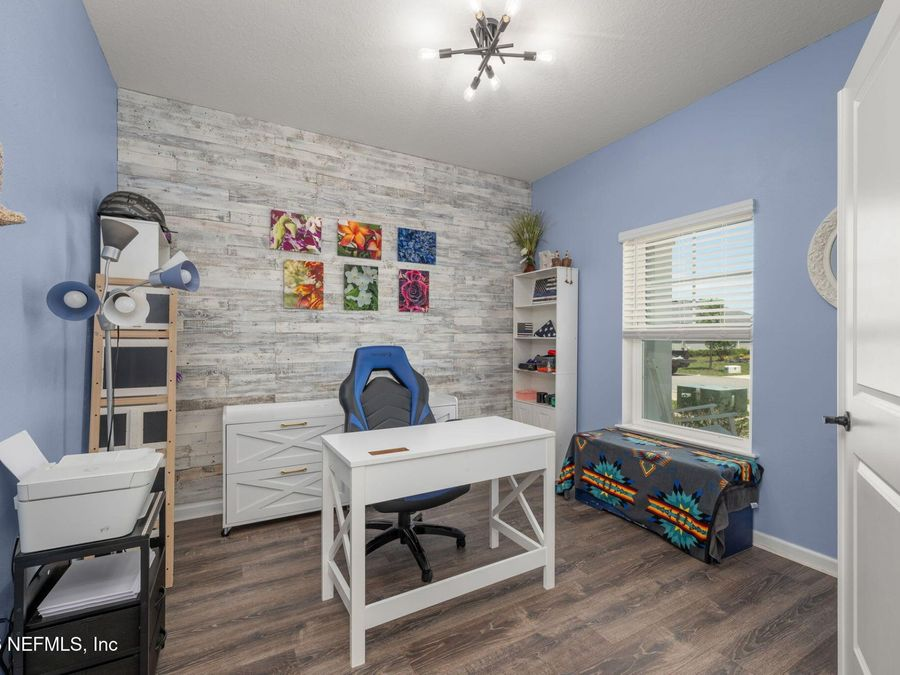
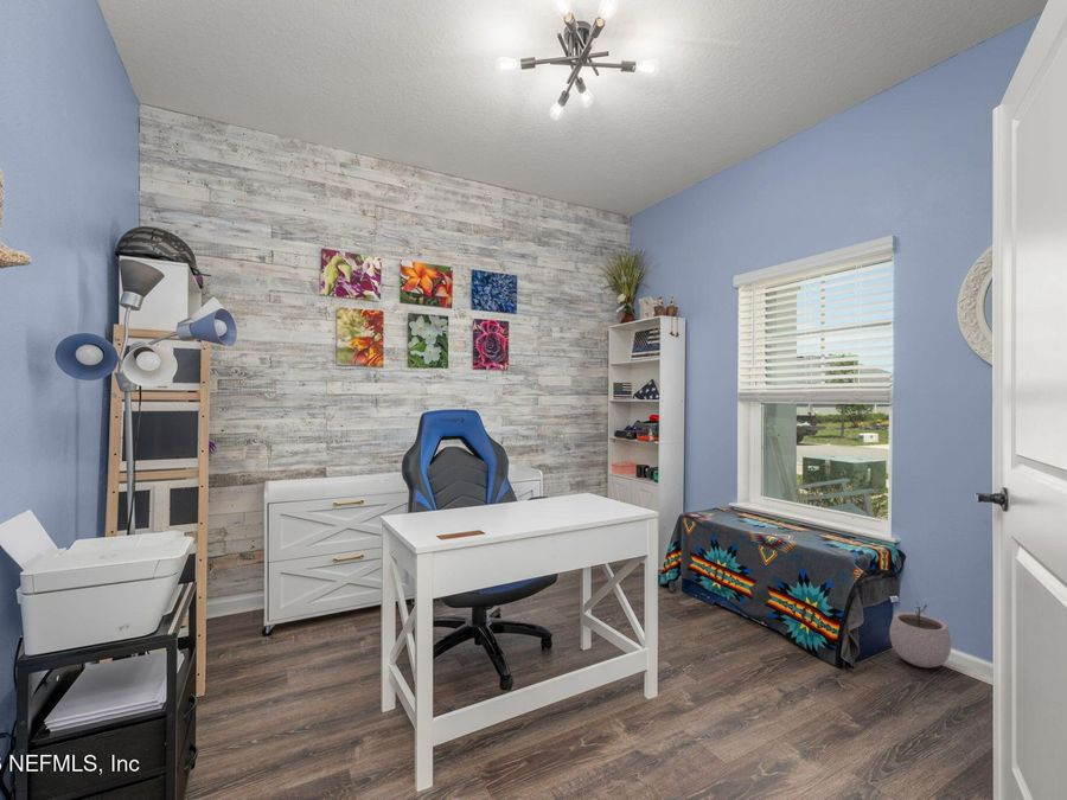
+ plant pot [888,600,952,668]
